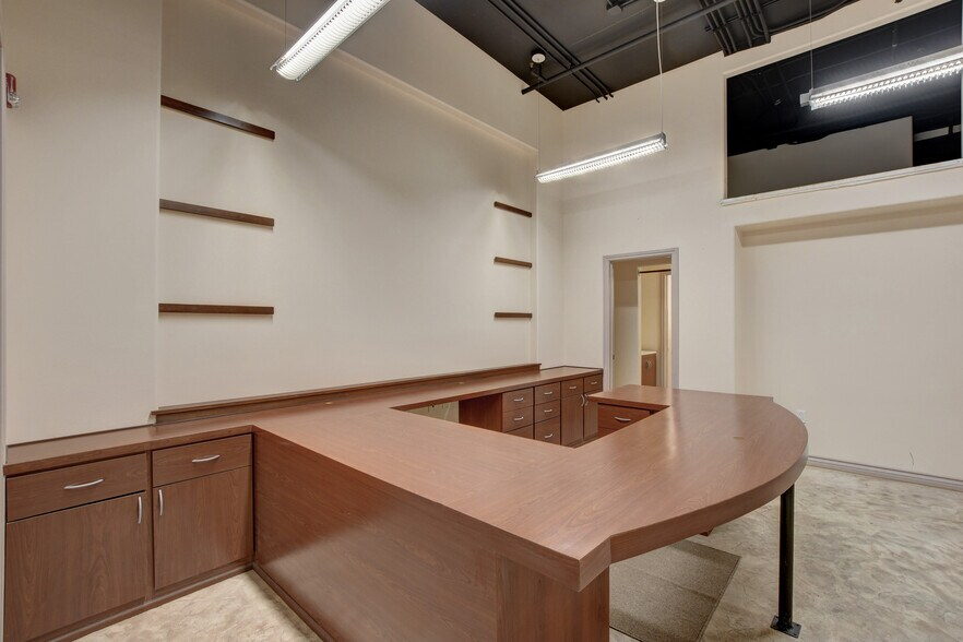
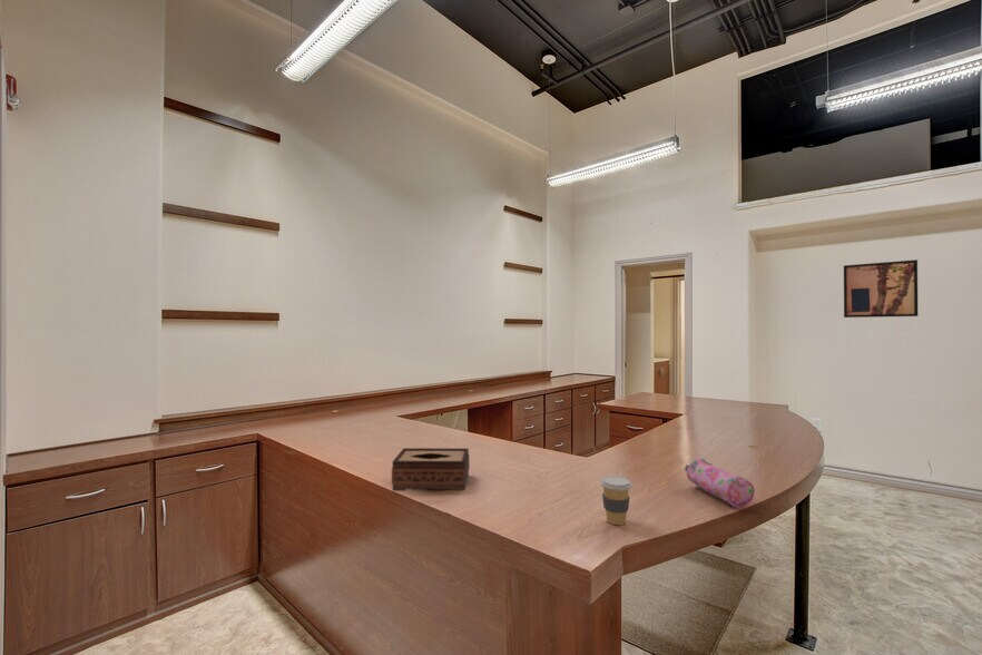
+ wall art [843,258,919,319]
+ pencil case [684,457,756,509]
+ tissue box [391,447,470,492]
+ coffee cup [599,475,634,526]
